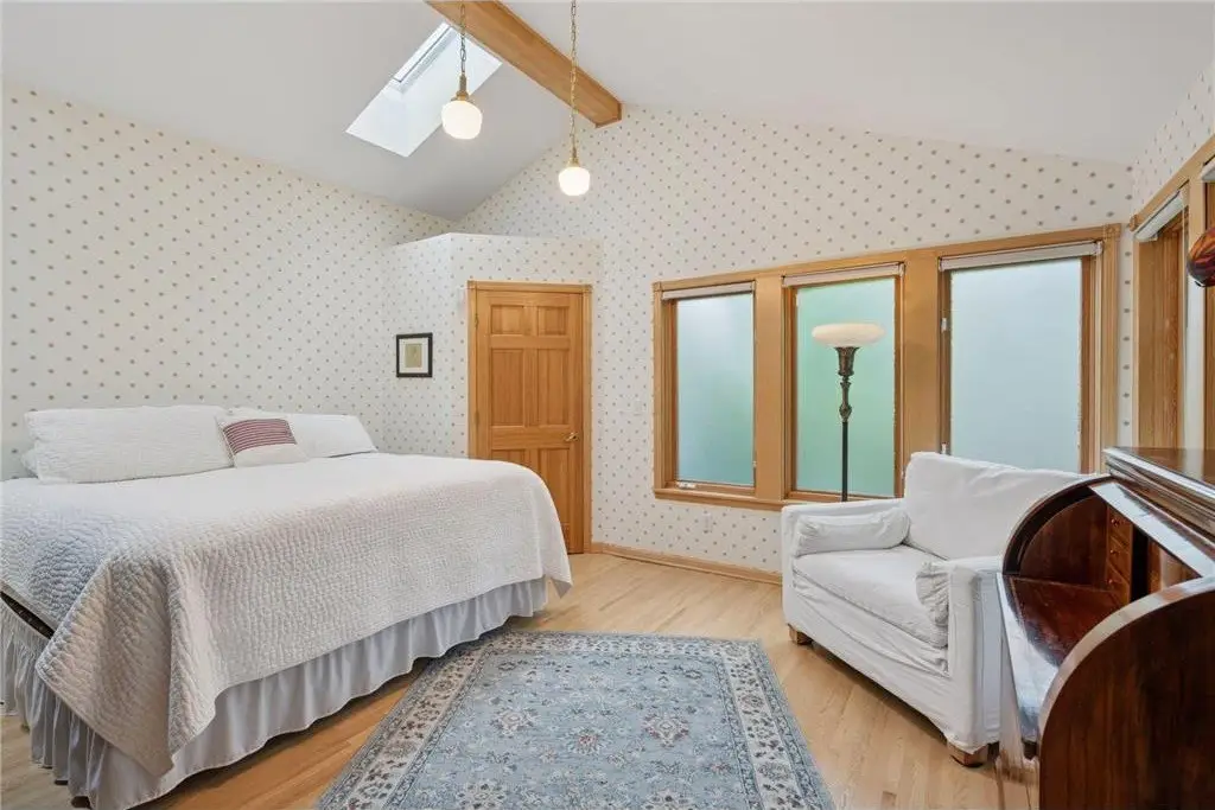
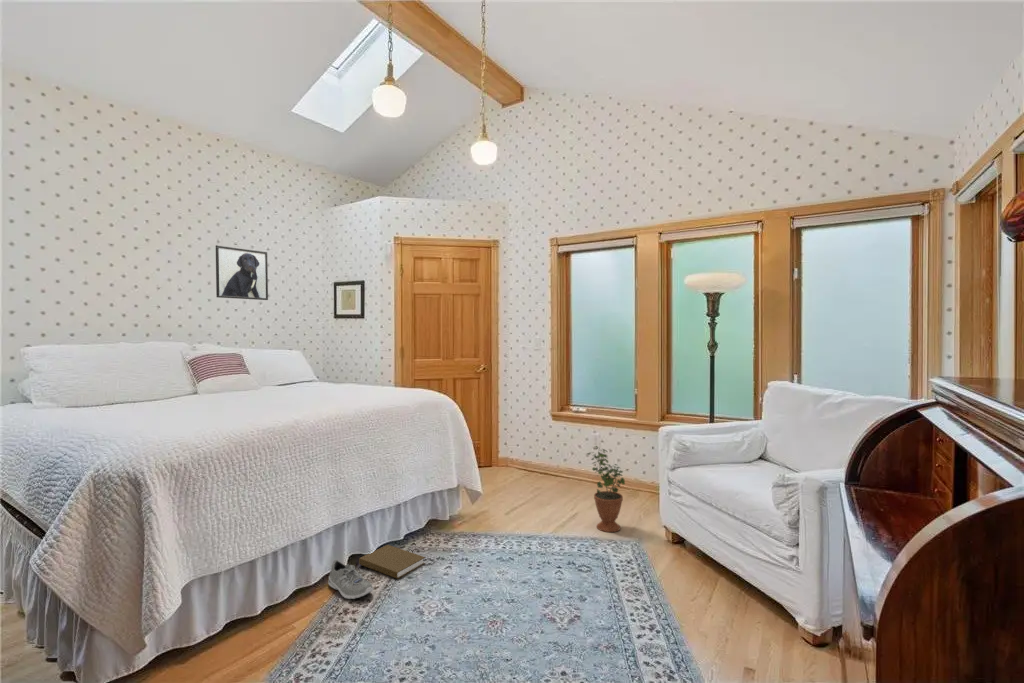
+ sneaker [327,559,374,600]
+ book [358,544,426,580]
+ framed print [215,244,269,301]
+ potted plant [585,445,626,533]
